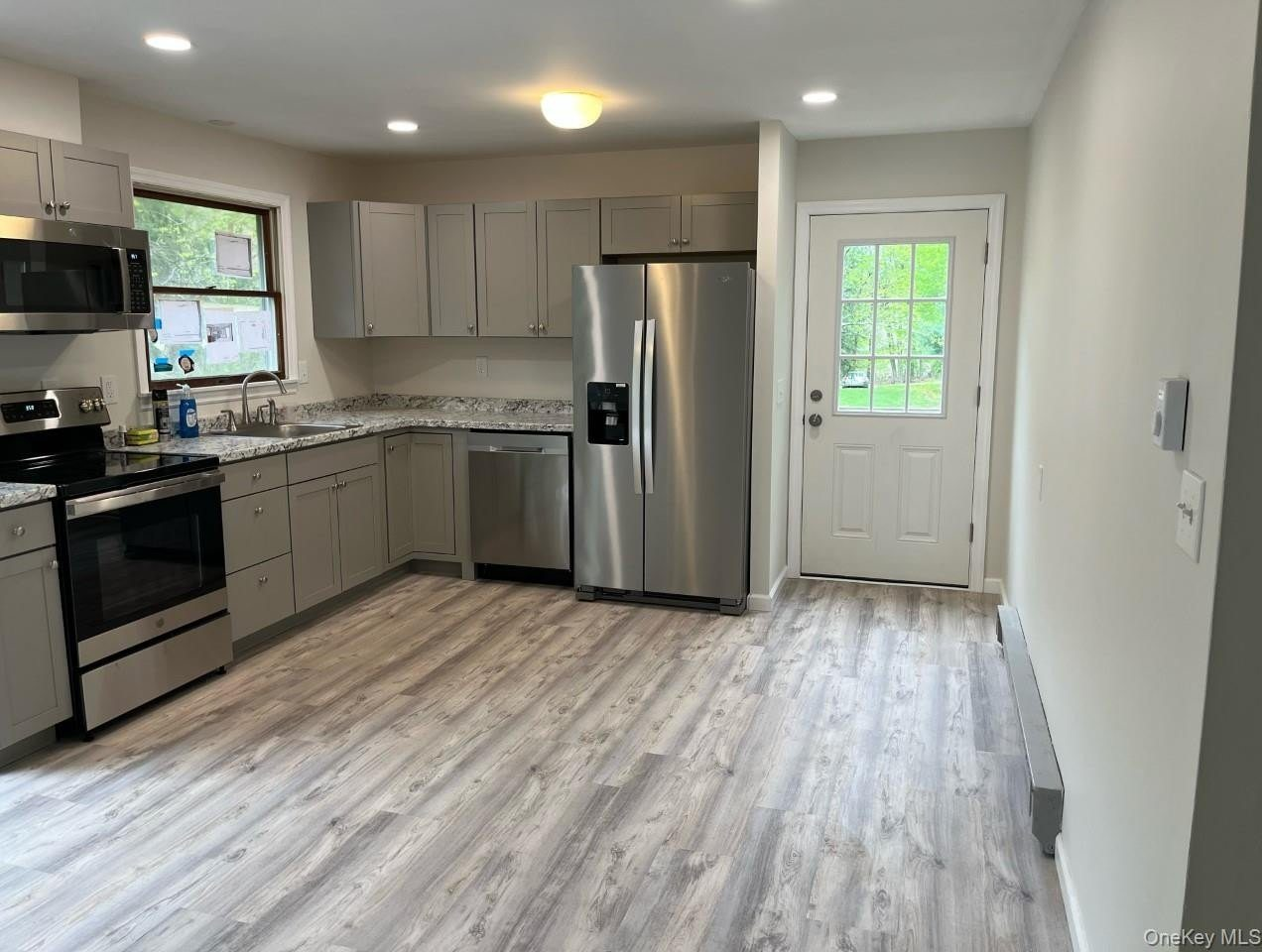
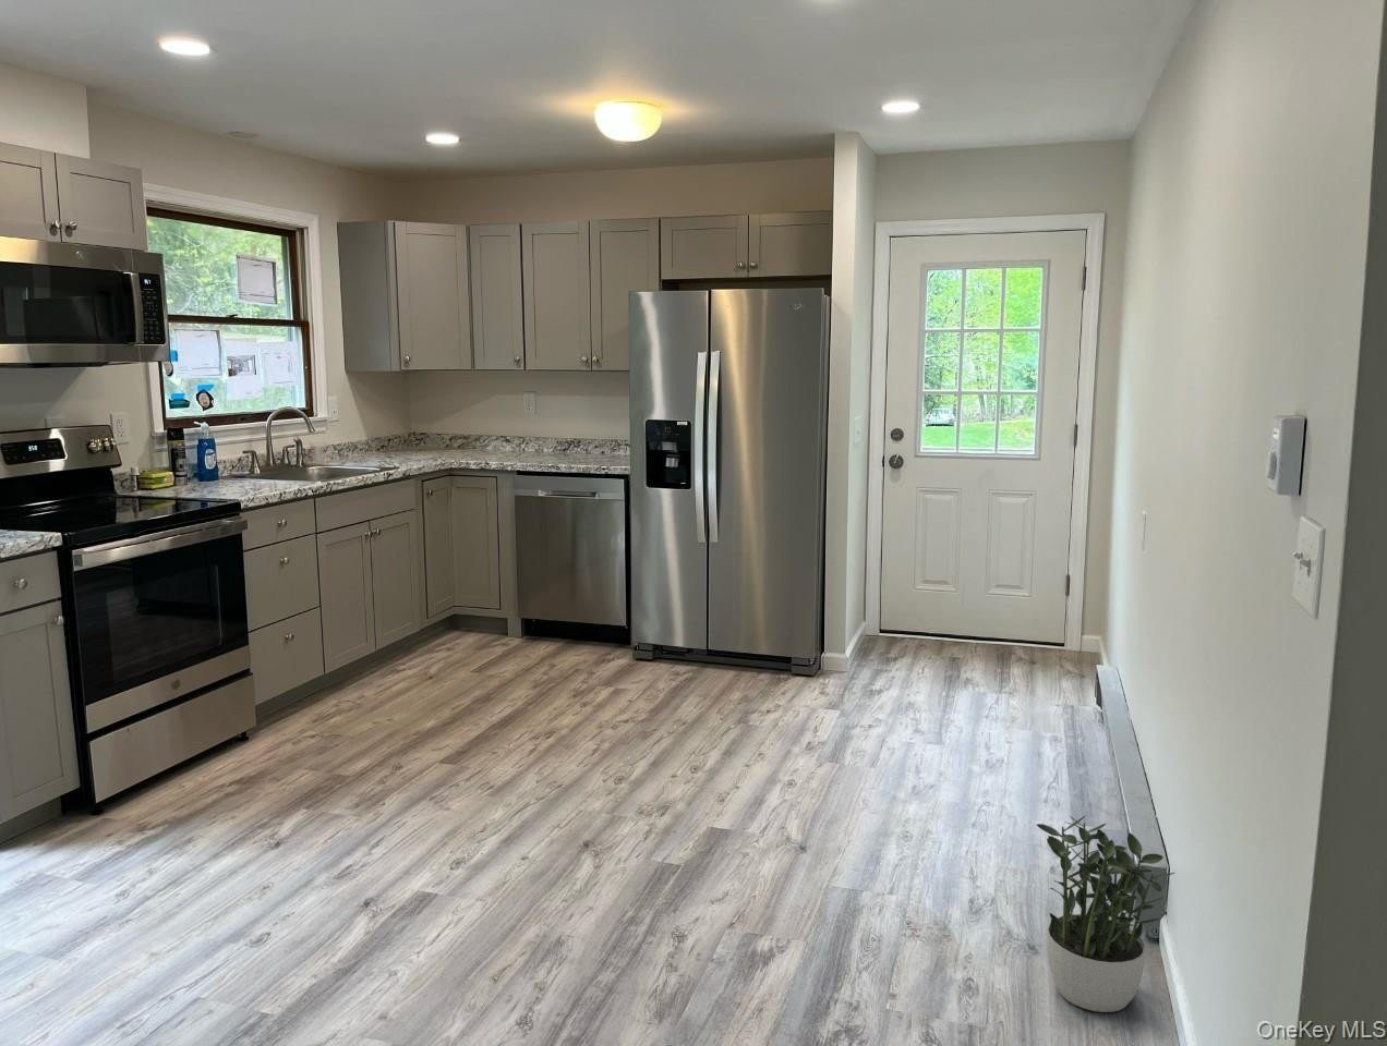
+ potted plant [1036,814,1176,1013]
